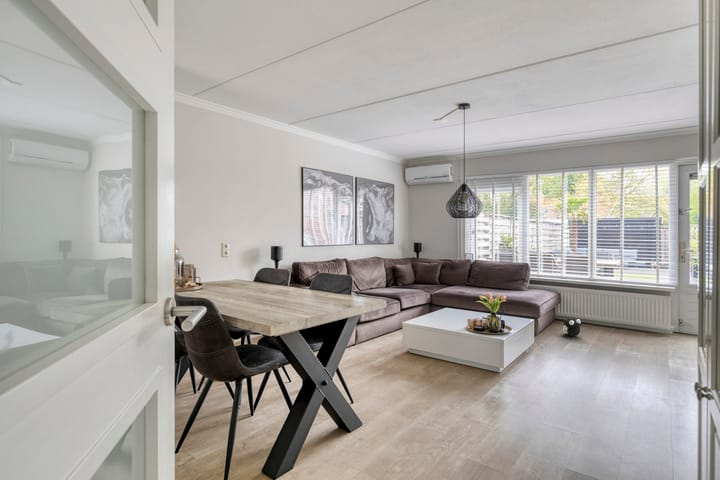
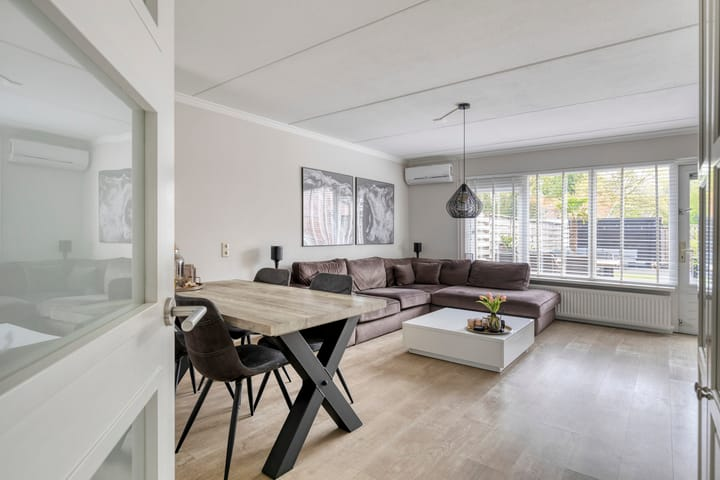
- plush toy [560,317,582,337]
